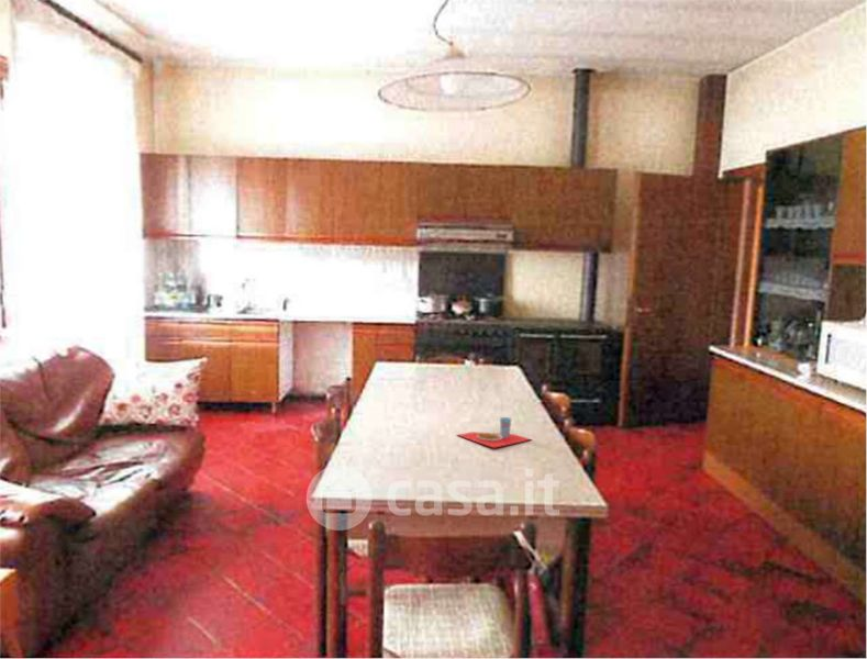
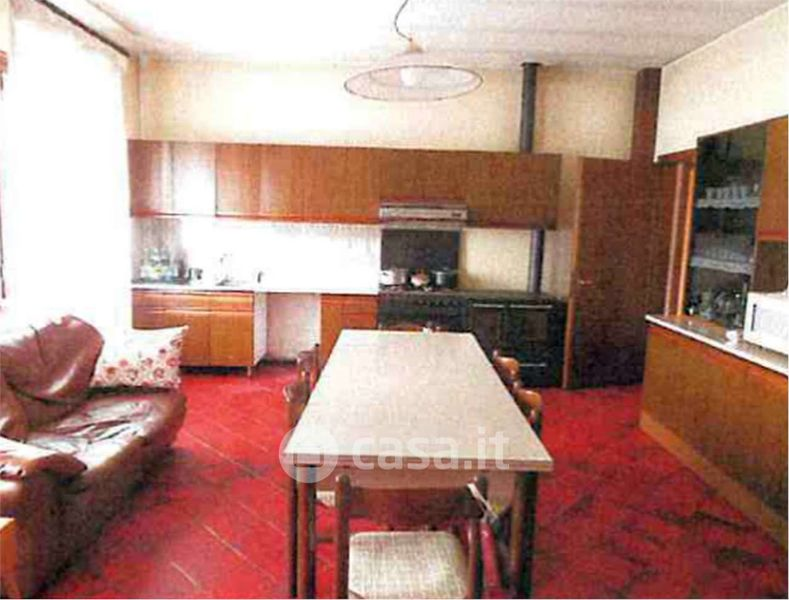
- placemat [456,416,532,449]
